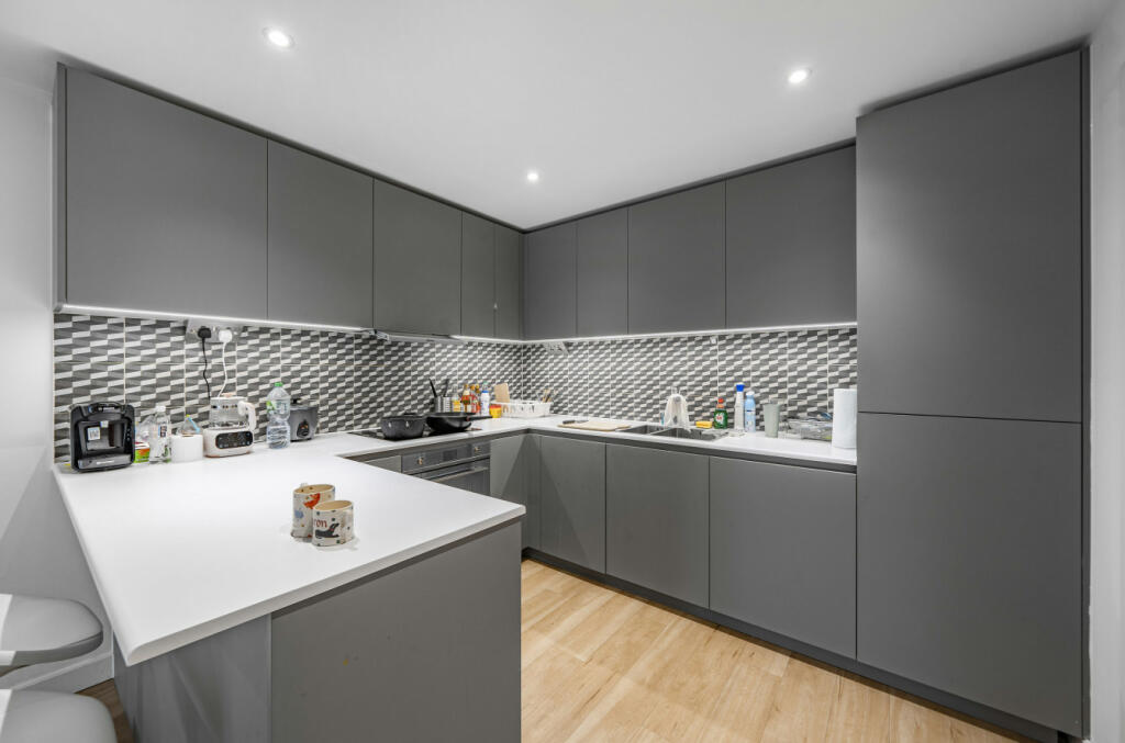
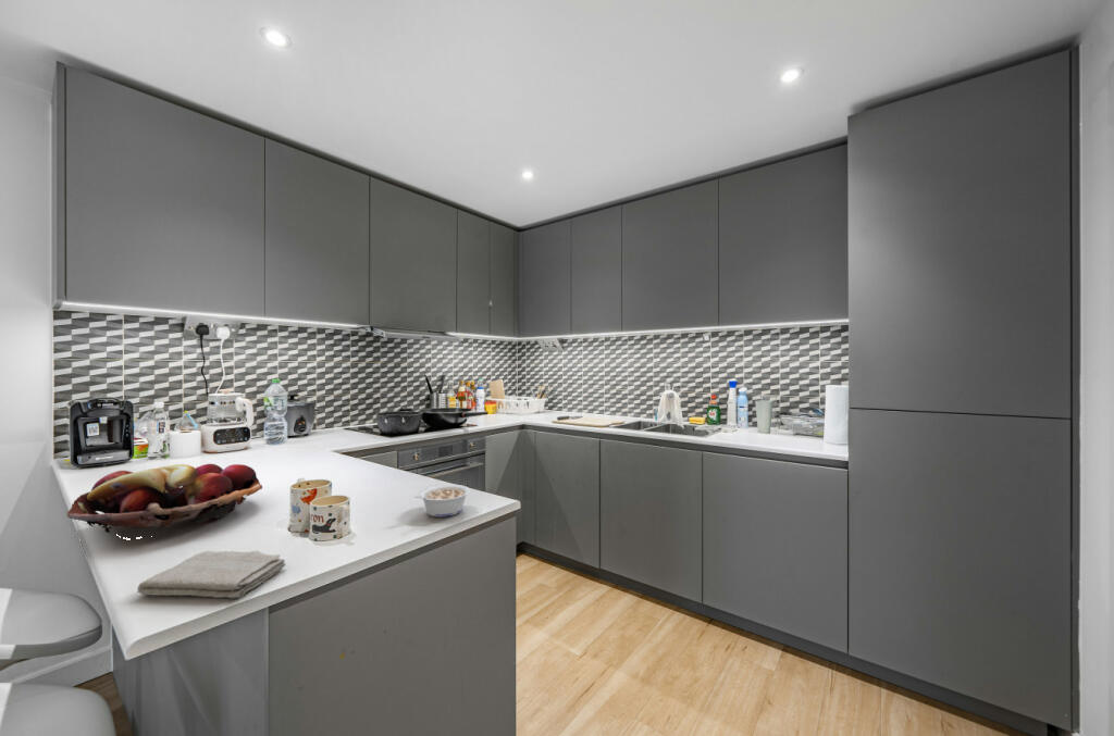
+ fruit basket [66,463,263,540]
+ legume [414,484,471,519]
+ washcloth [136,550,287,600]
